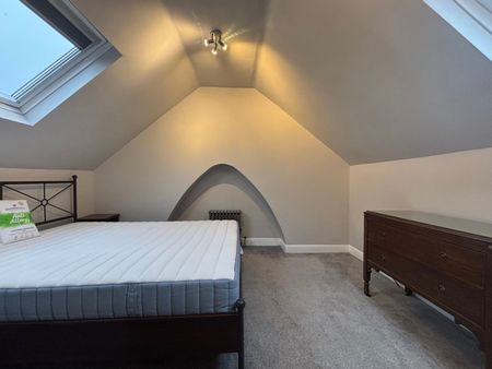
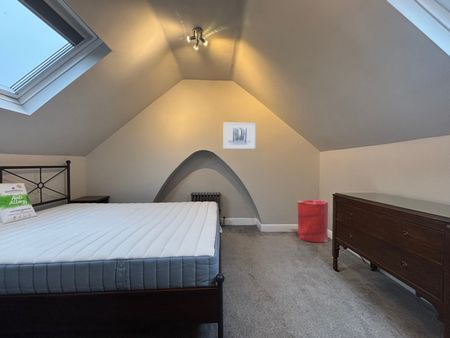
+ wall art [223,122,257,150]
+ laundry hamper [297,199,329,243]
